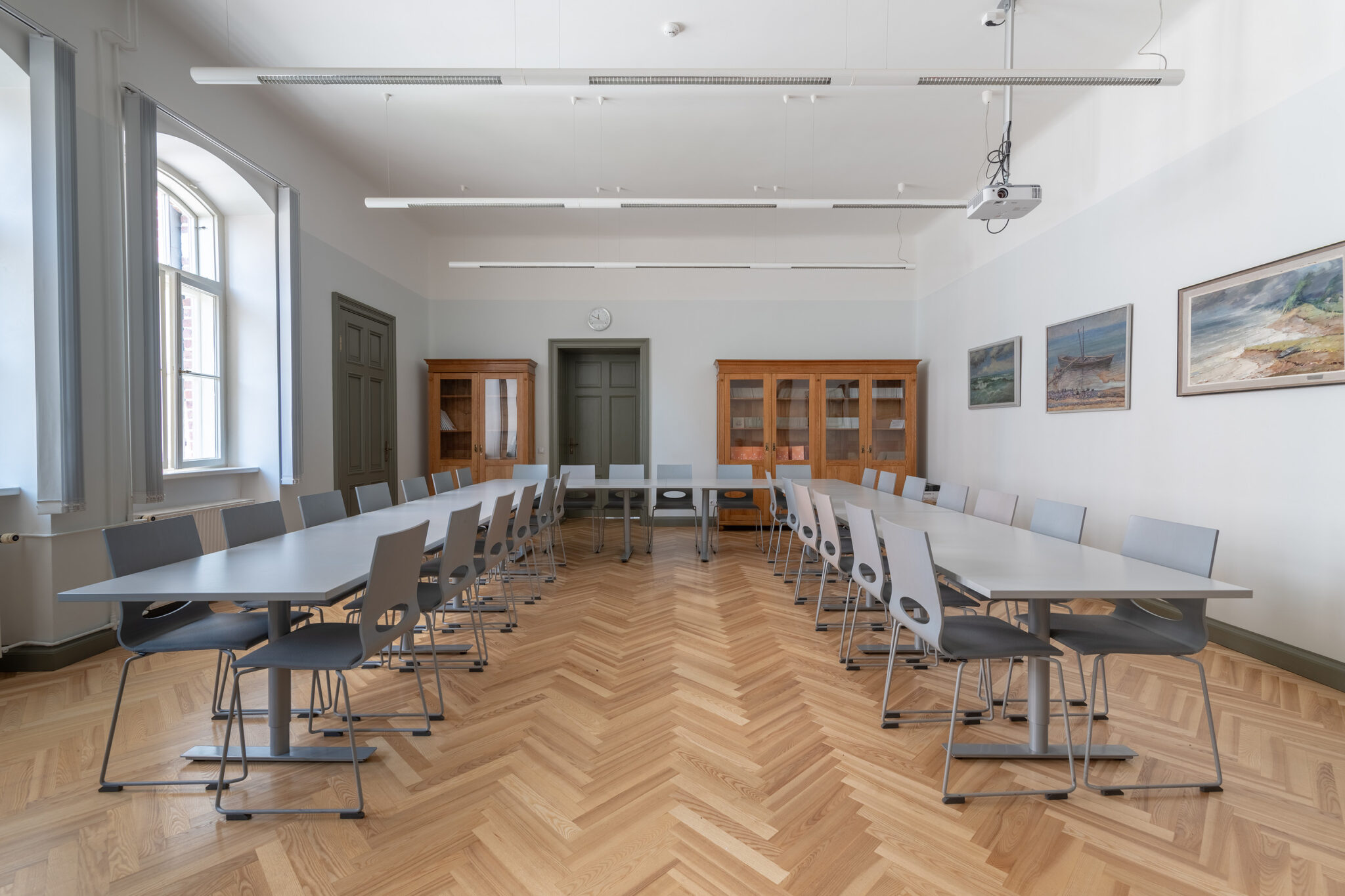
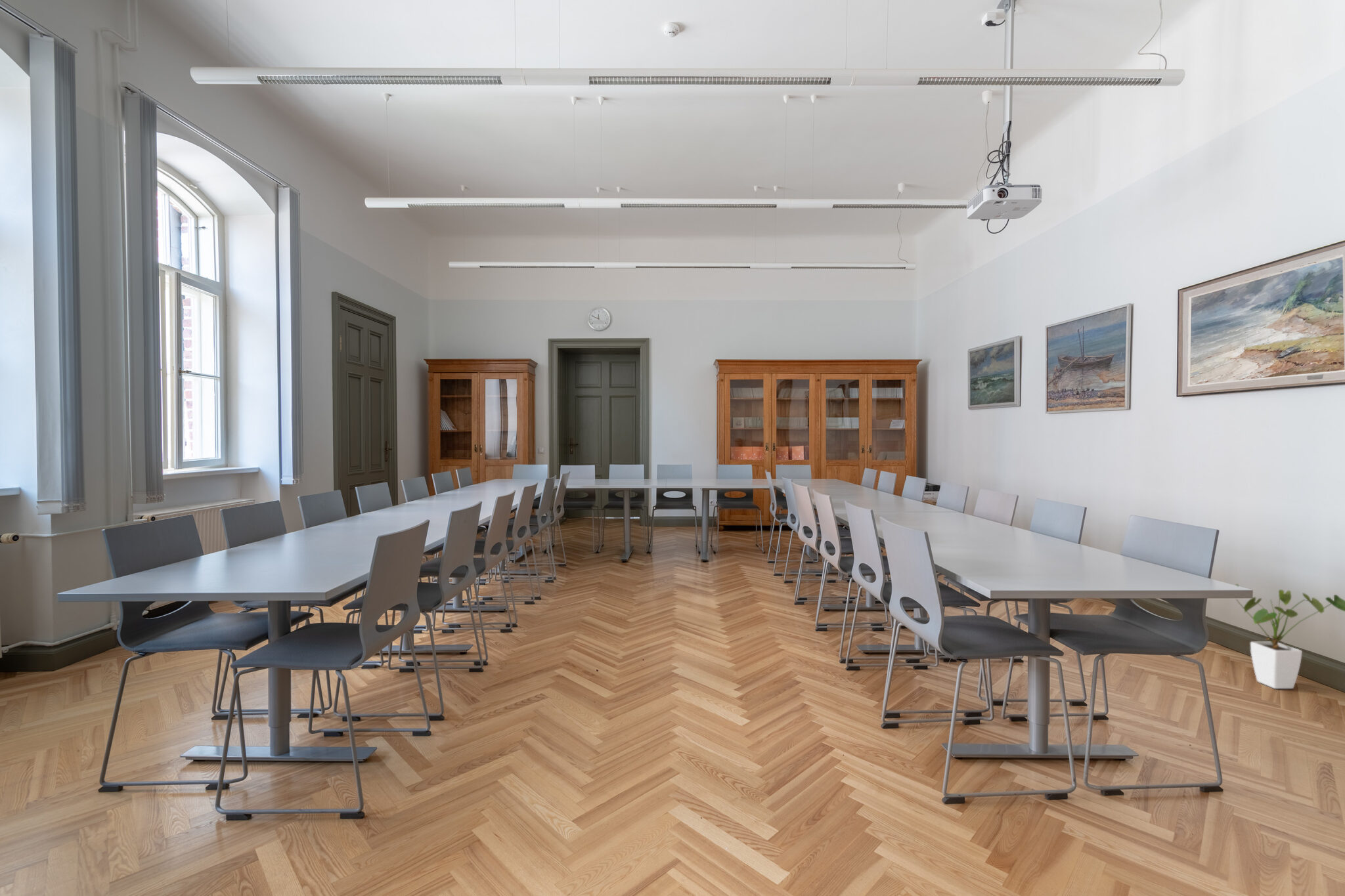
+ house plant [1235,584,1345,689]
